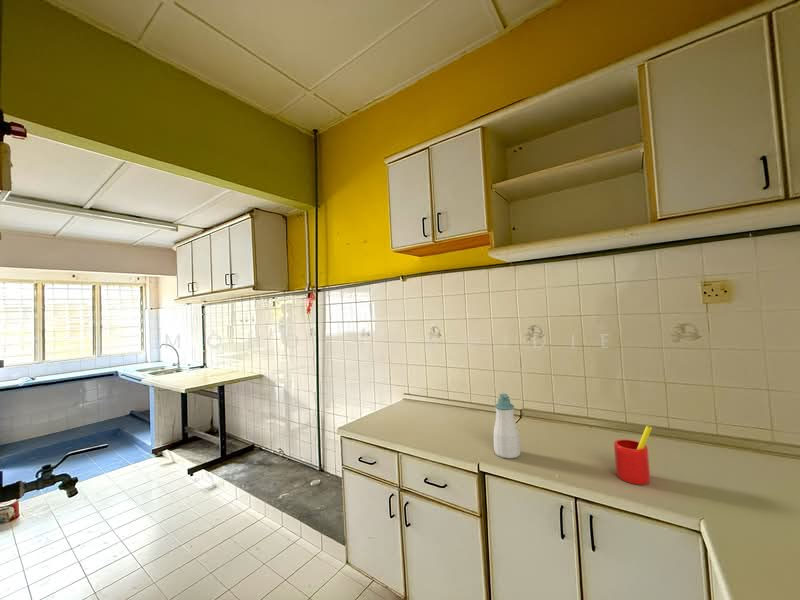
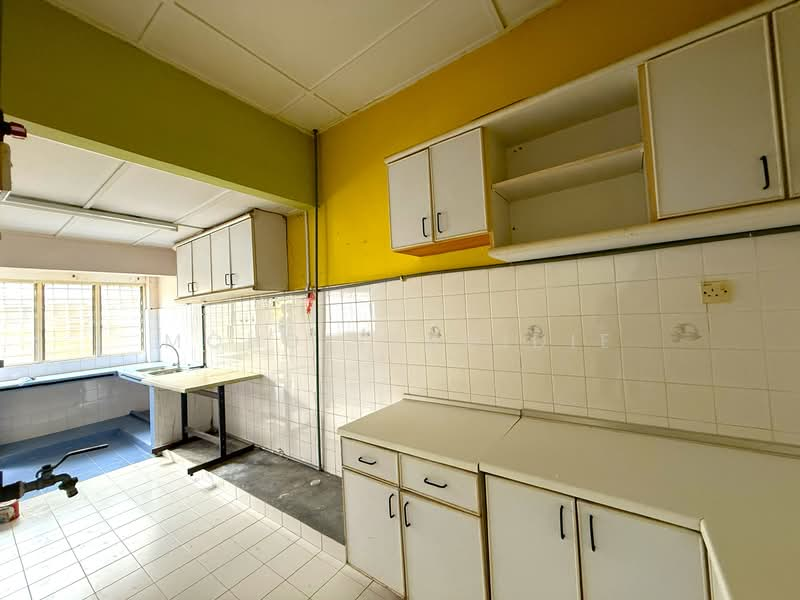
- straw [613,425,653,486]
- soap bottle [493,393,522,459]
